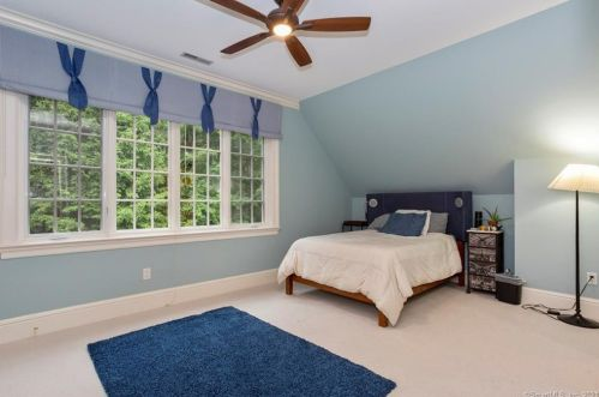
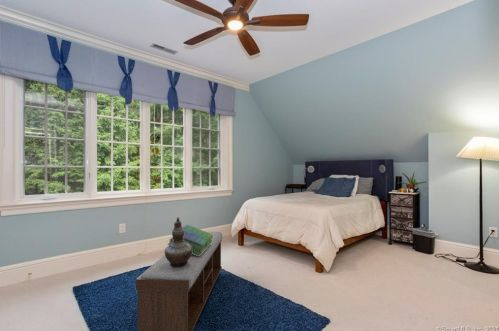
+ decorative vase [164,216,192,267]
+ stack of books [166,224,213,256]
+ bench [135,231,223,331]
